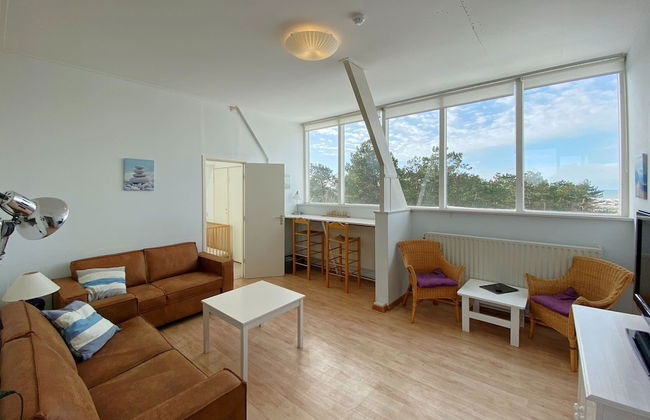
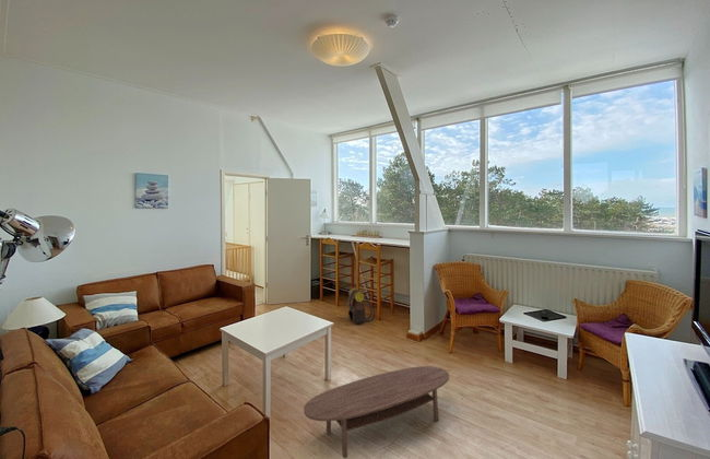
+ backpack [346,286,376,325]
+ coffee table [303,365,450,459]
